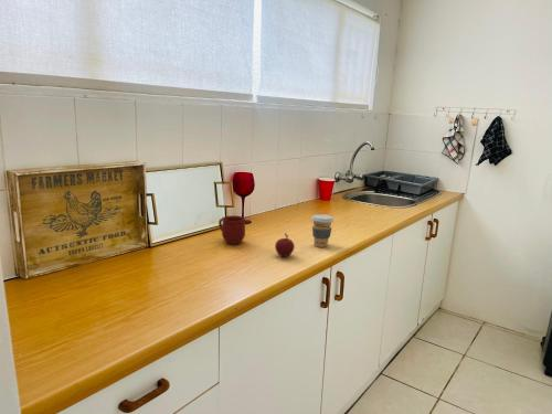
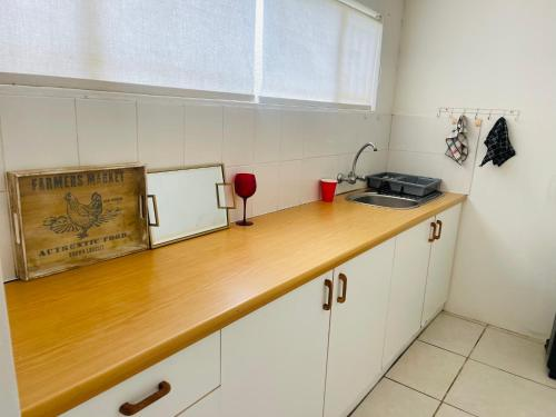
- mug [217,214,246,245]
- coffee cup [310,213,335,248]
- apple [274,232,296,258]
